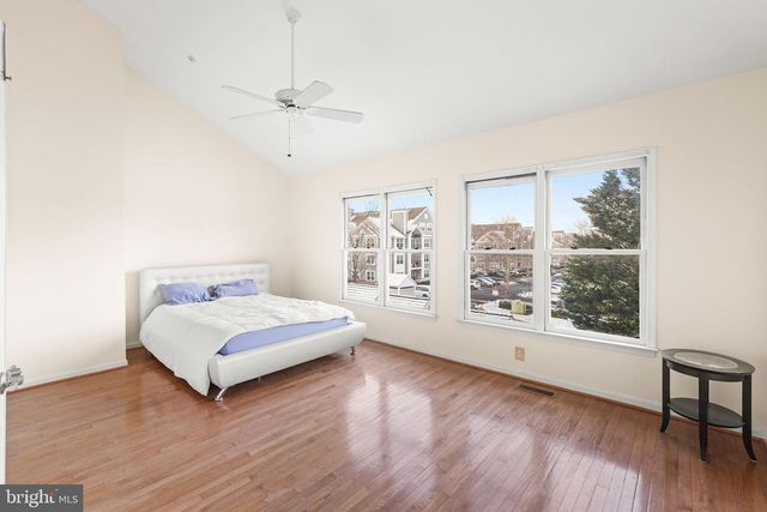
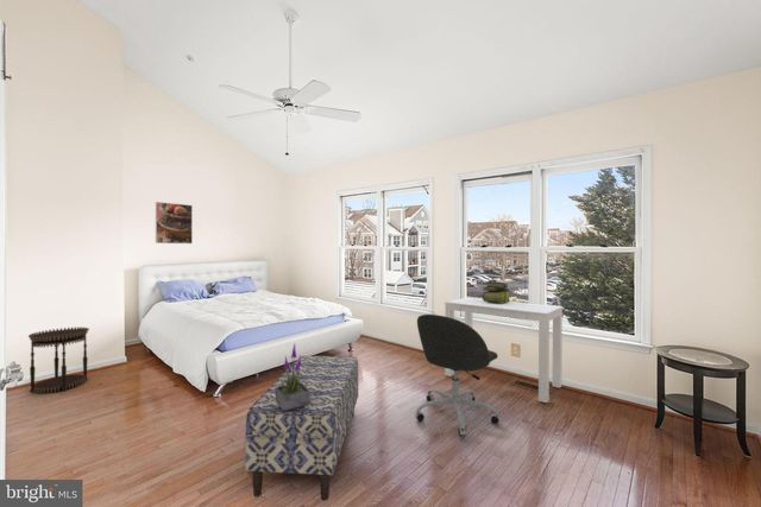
+ office chair [414,313,501,438]
+ bench [244,355,359,502]
+ potted plant [276,342,310,411]
+ side table [27,327,90,394]
+ desk [444,296,564,404]
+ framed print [155,201,194,245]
+ stack of books [482,280,511,303]
